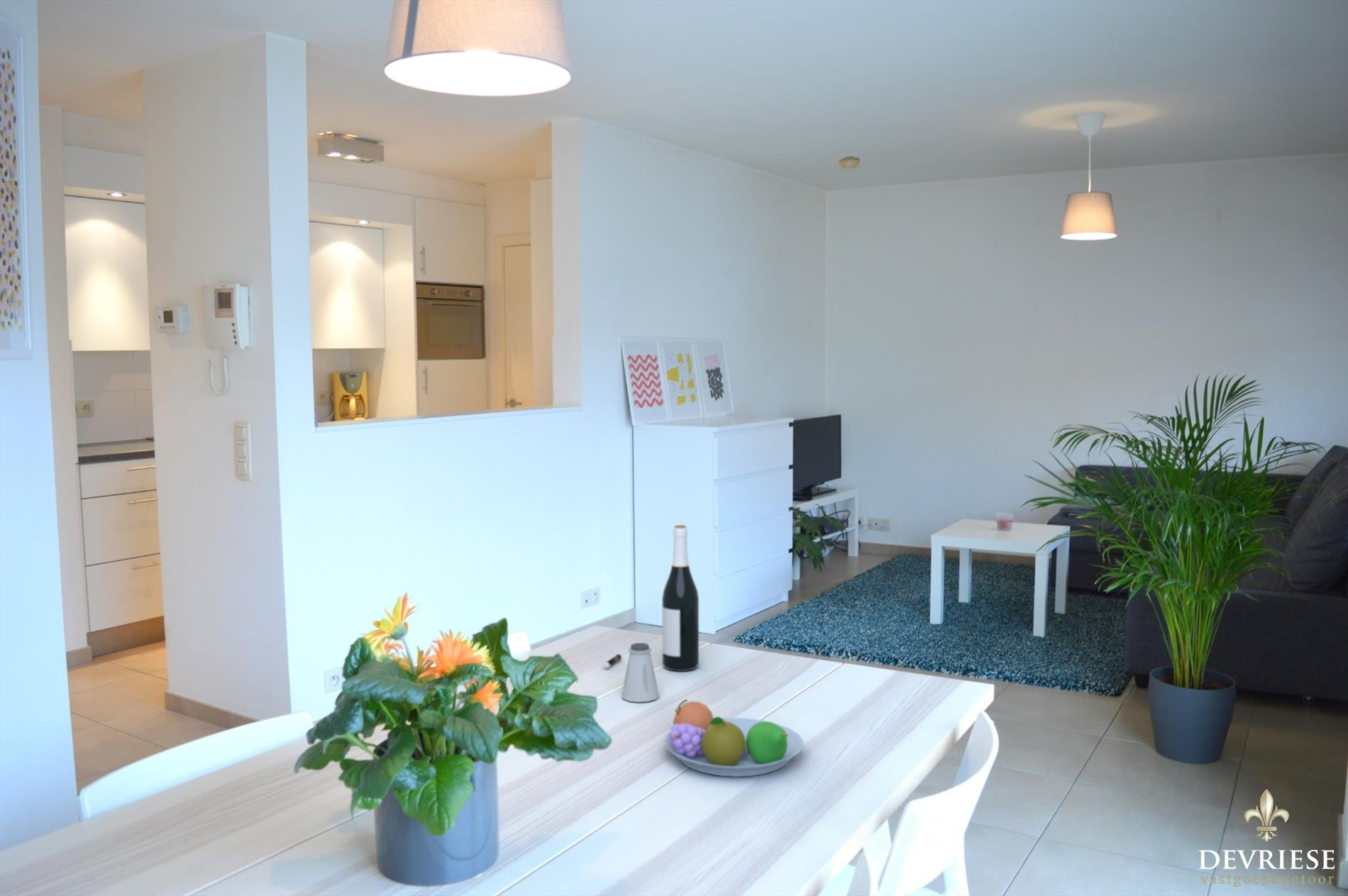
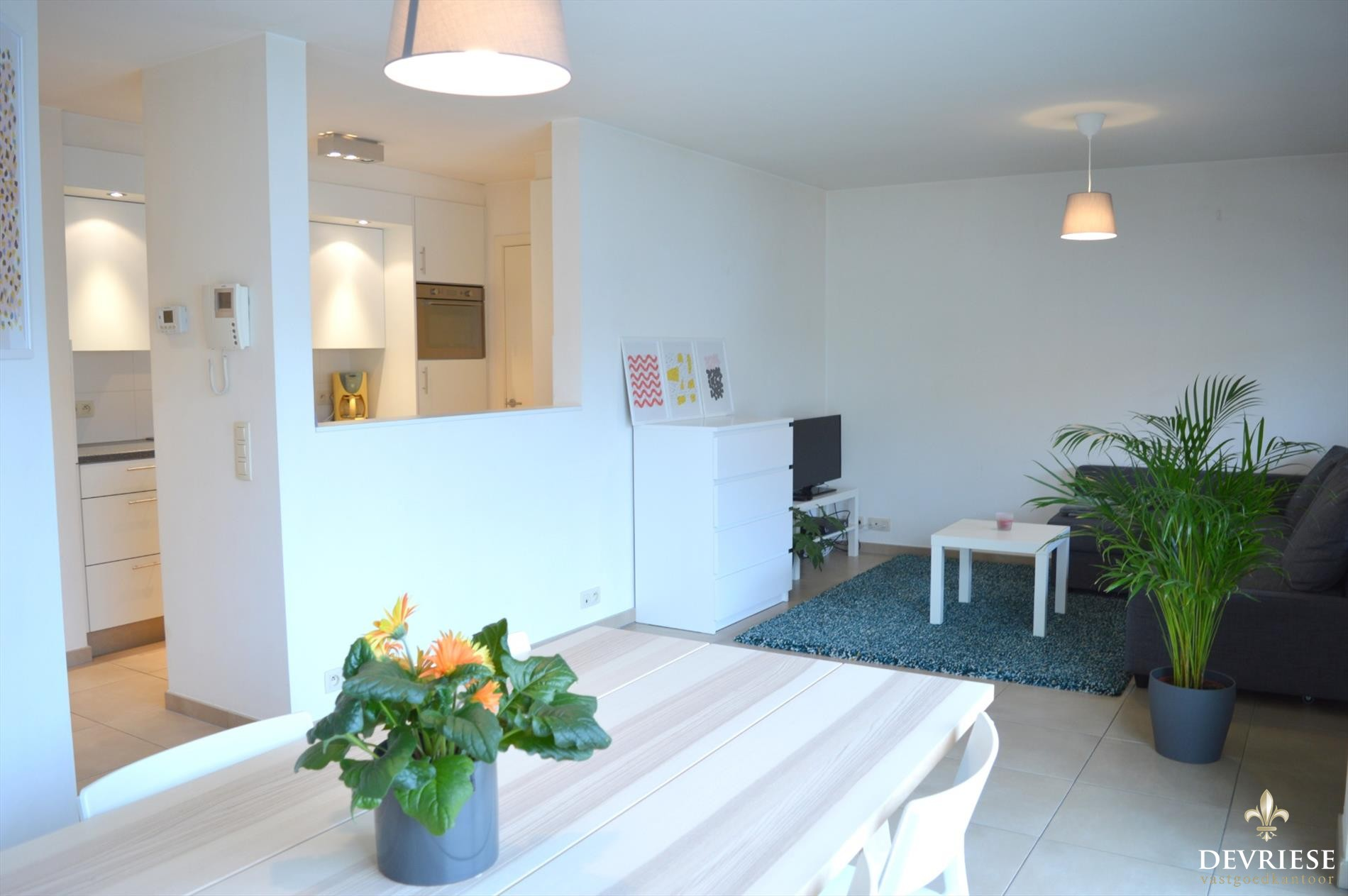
- wine bottle [661,524,700,672]
- smoke detector [838,155,861,170]
- pepper shaker [602,653,622,669]
- fruit bowl [663,699,804,778]
- saltshaker [621,642,660,703]
